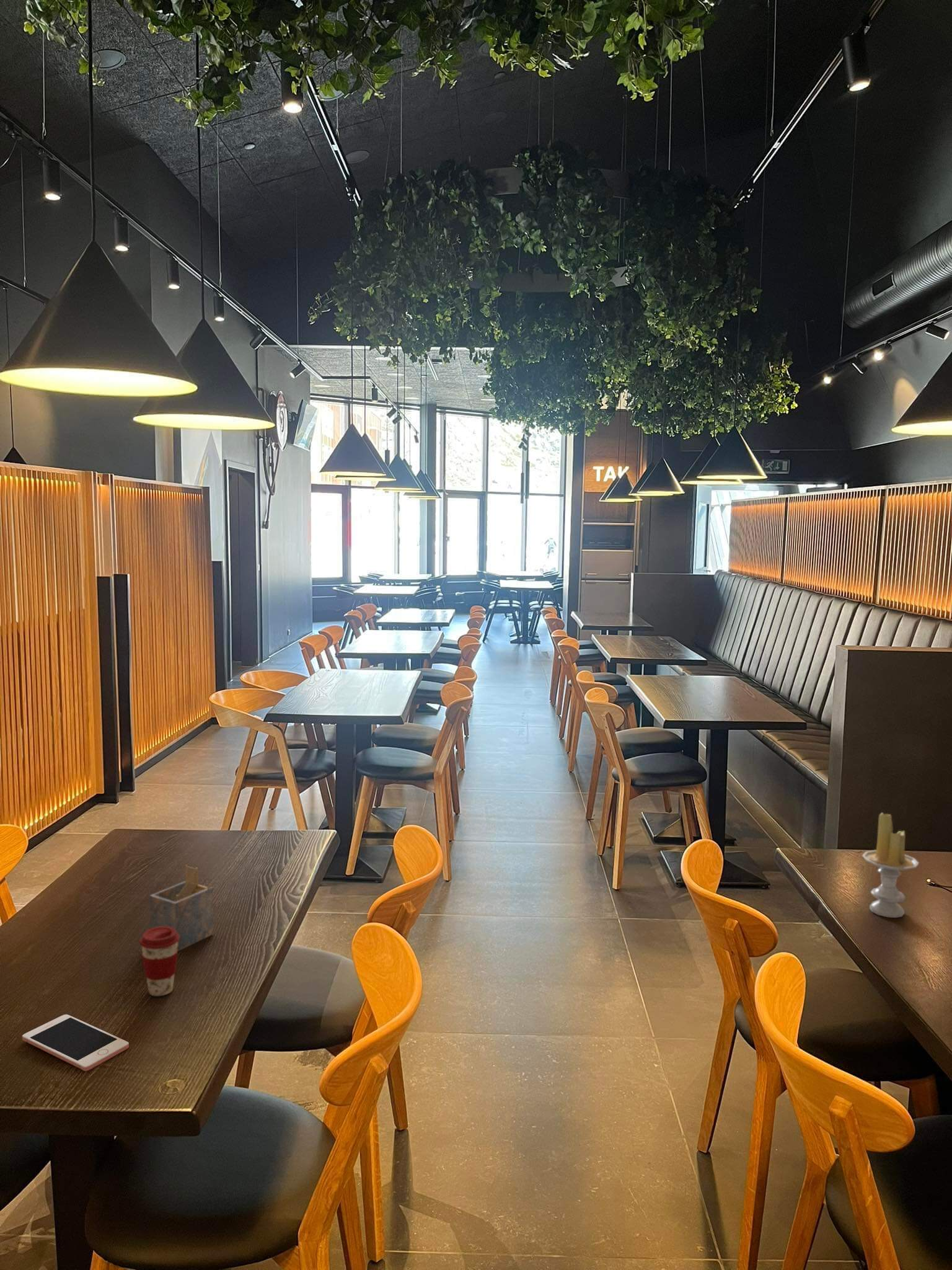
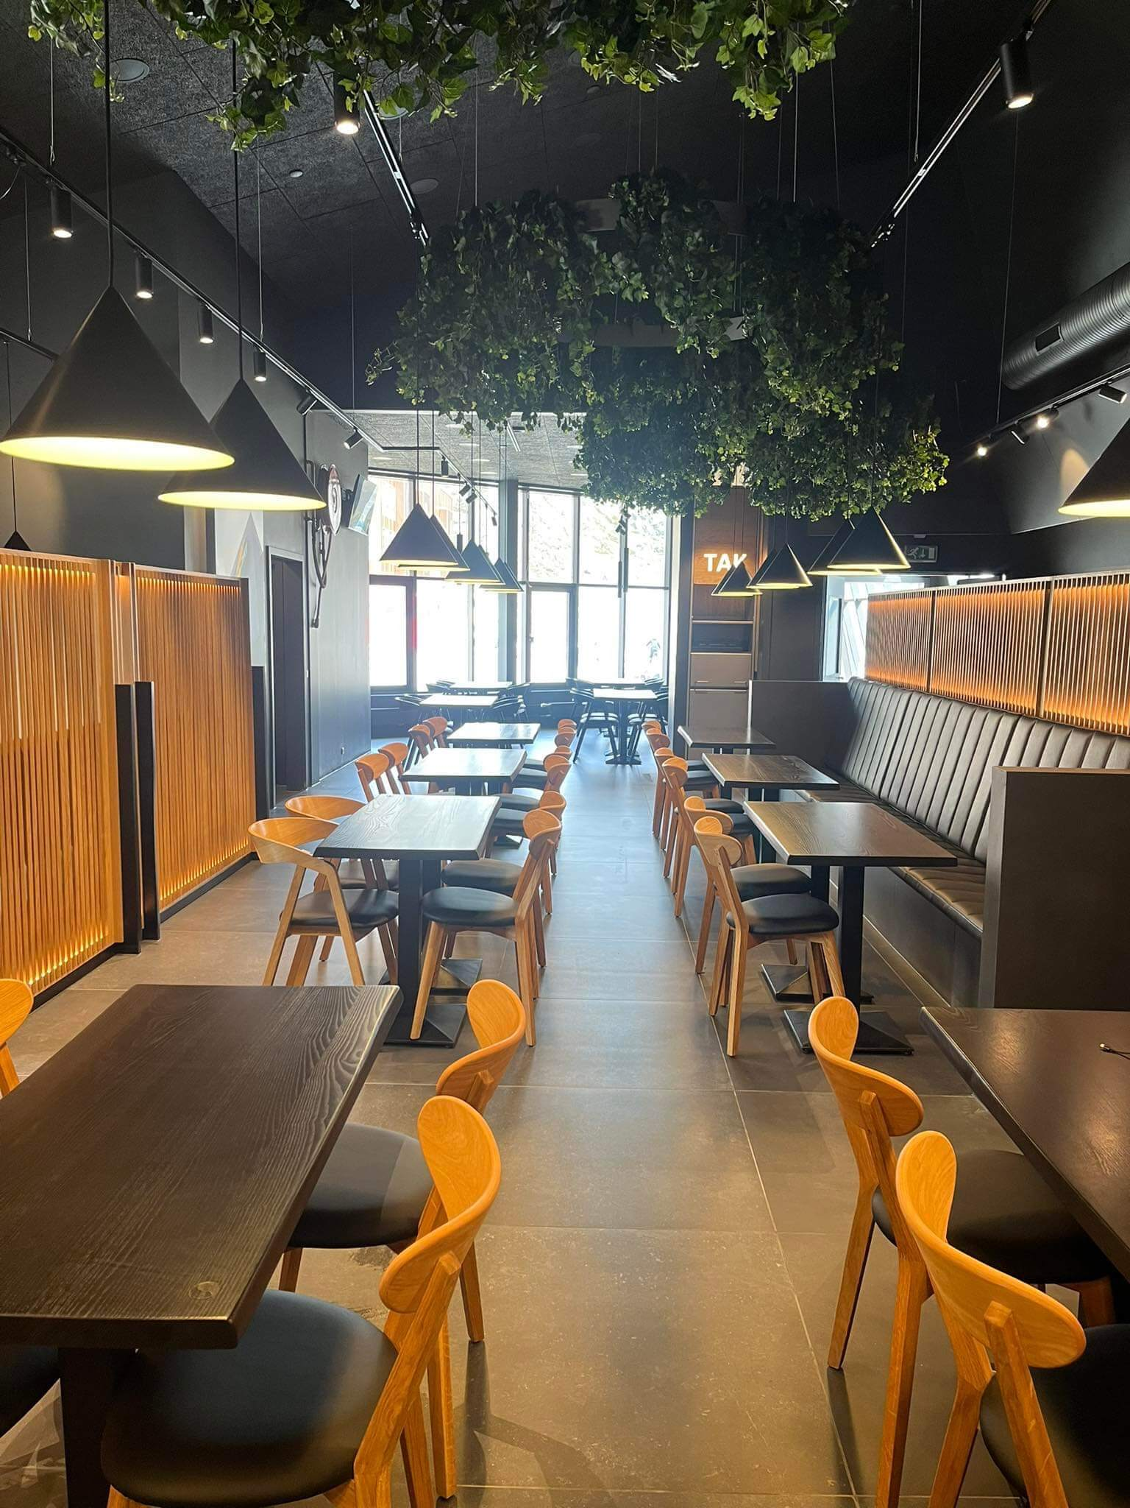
- cell phone [22,1014,130,1072]
- coffee cup [139,926,180,997]
- candle [862,812,920,918]
- napkin holder [149,864,214,952]
